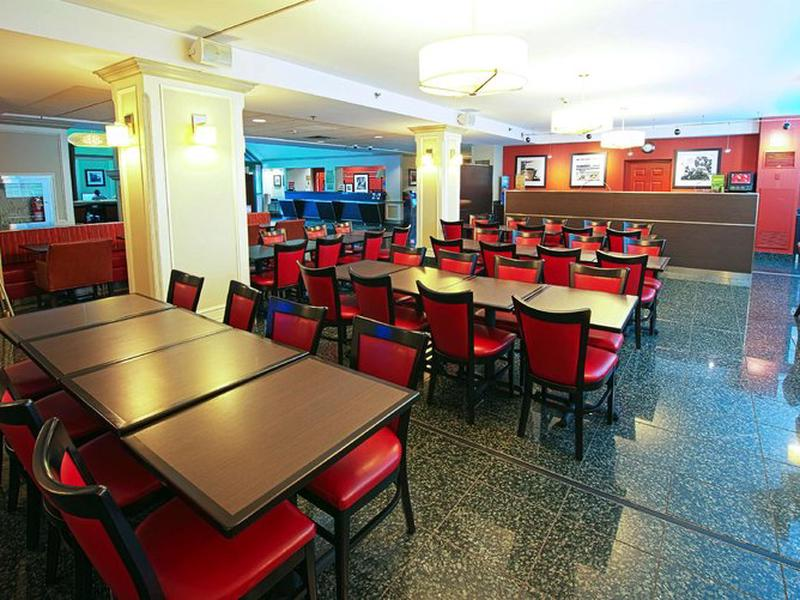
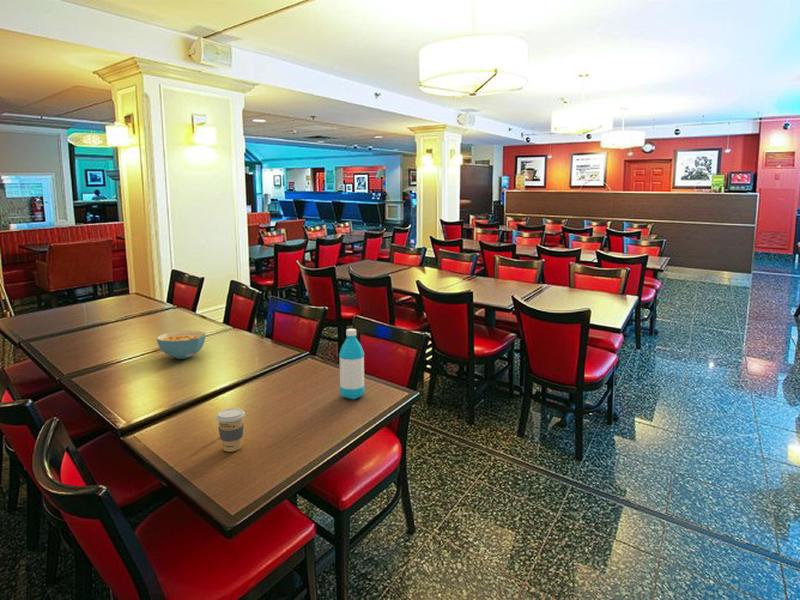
+ cereal bowl [156,330,207,360]
+ water bottle [338,328,366,400]
+ coffee cup [215,407,246,453]
